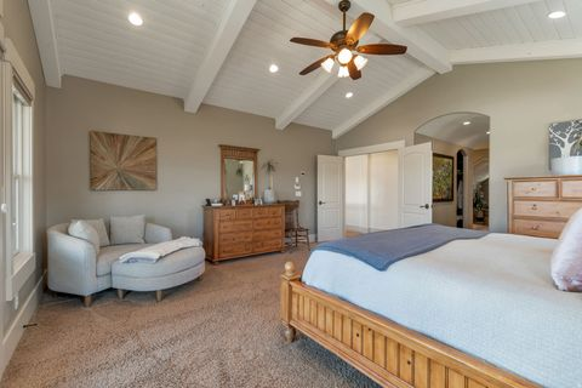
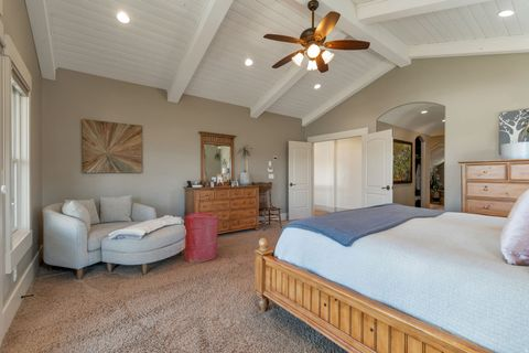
+ laundry hamper [184,212,219,263]
